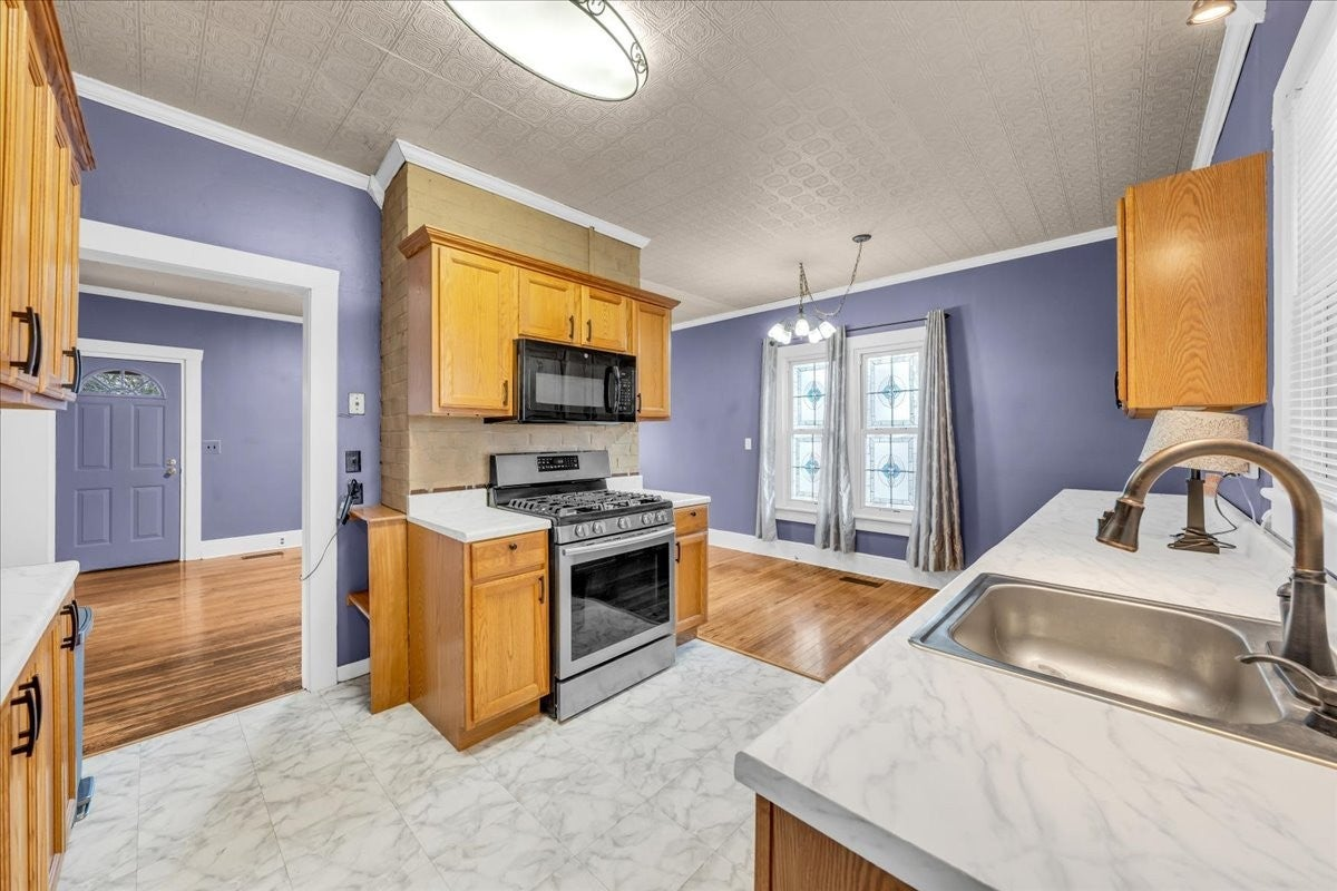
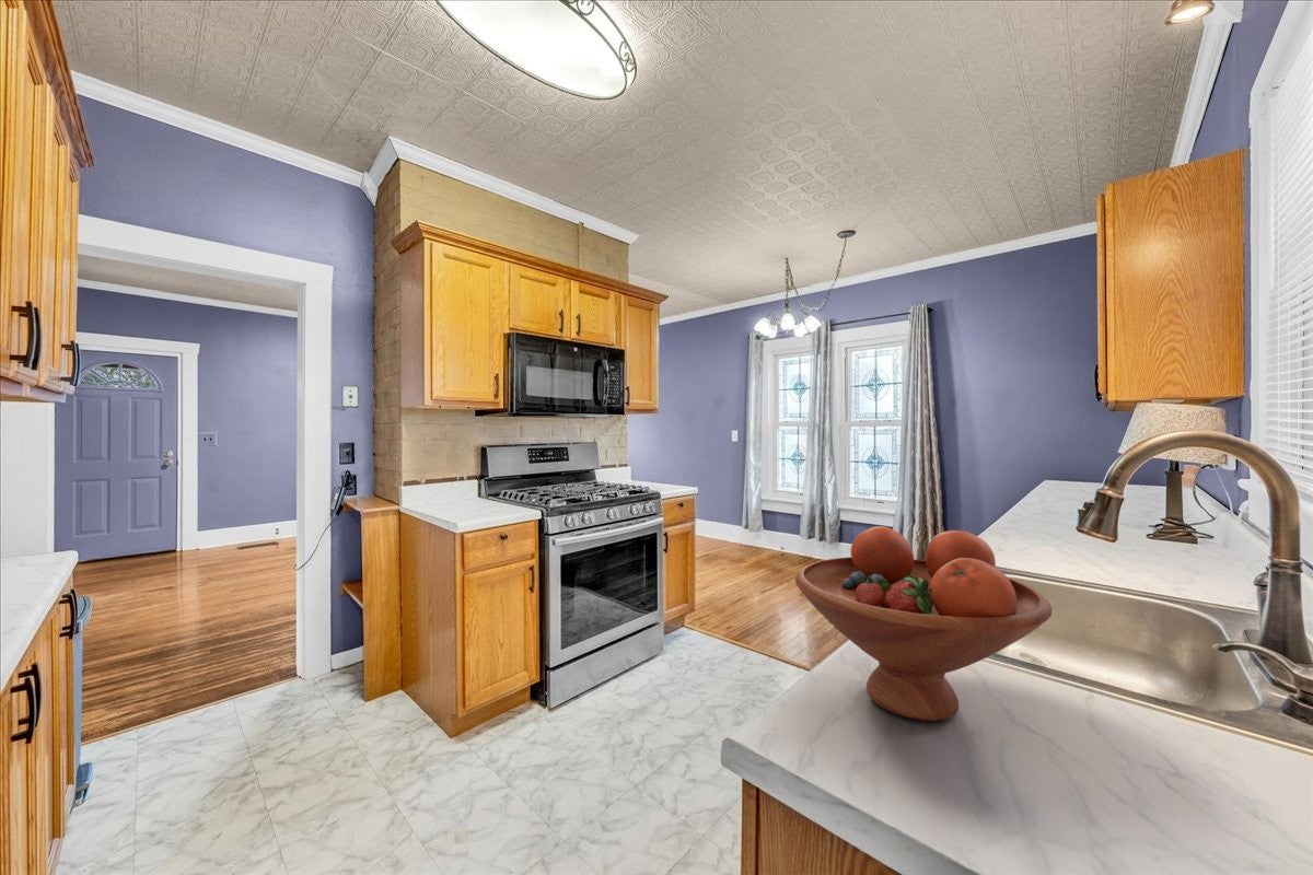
+ fruit bowl [794,525,1053,722]
